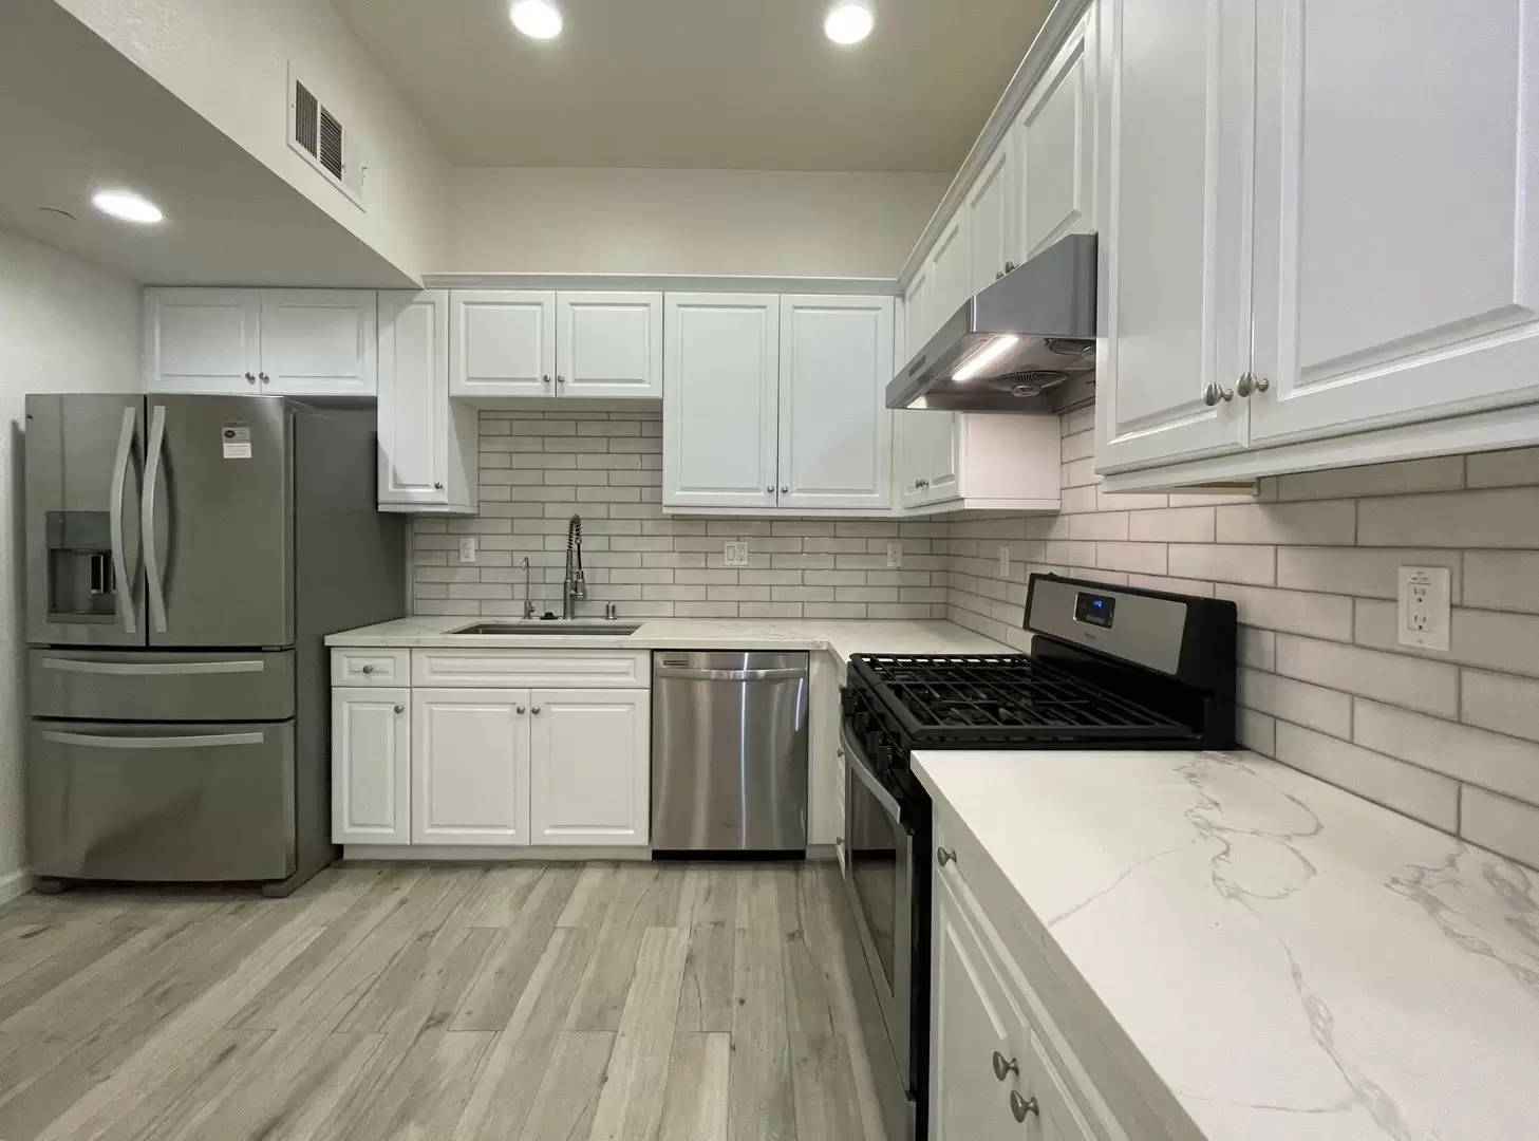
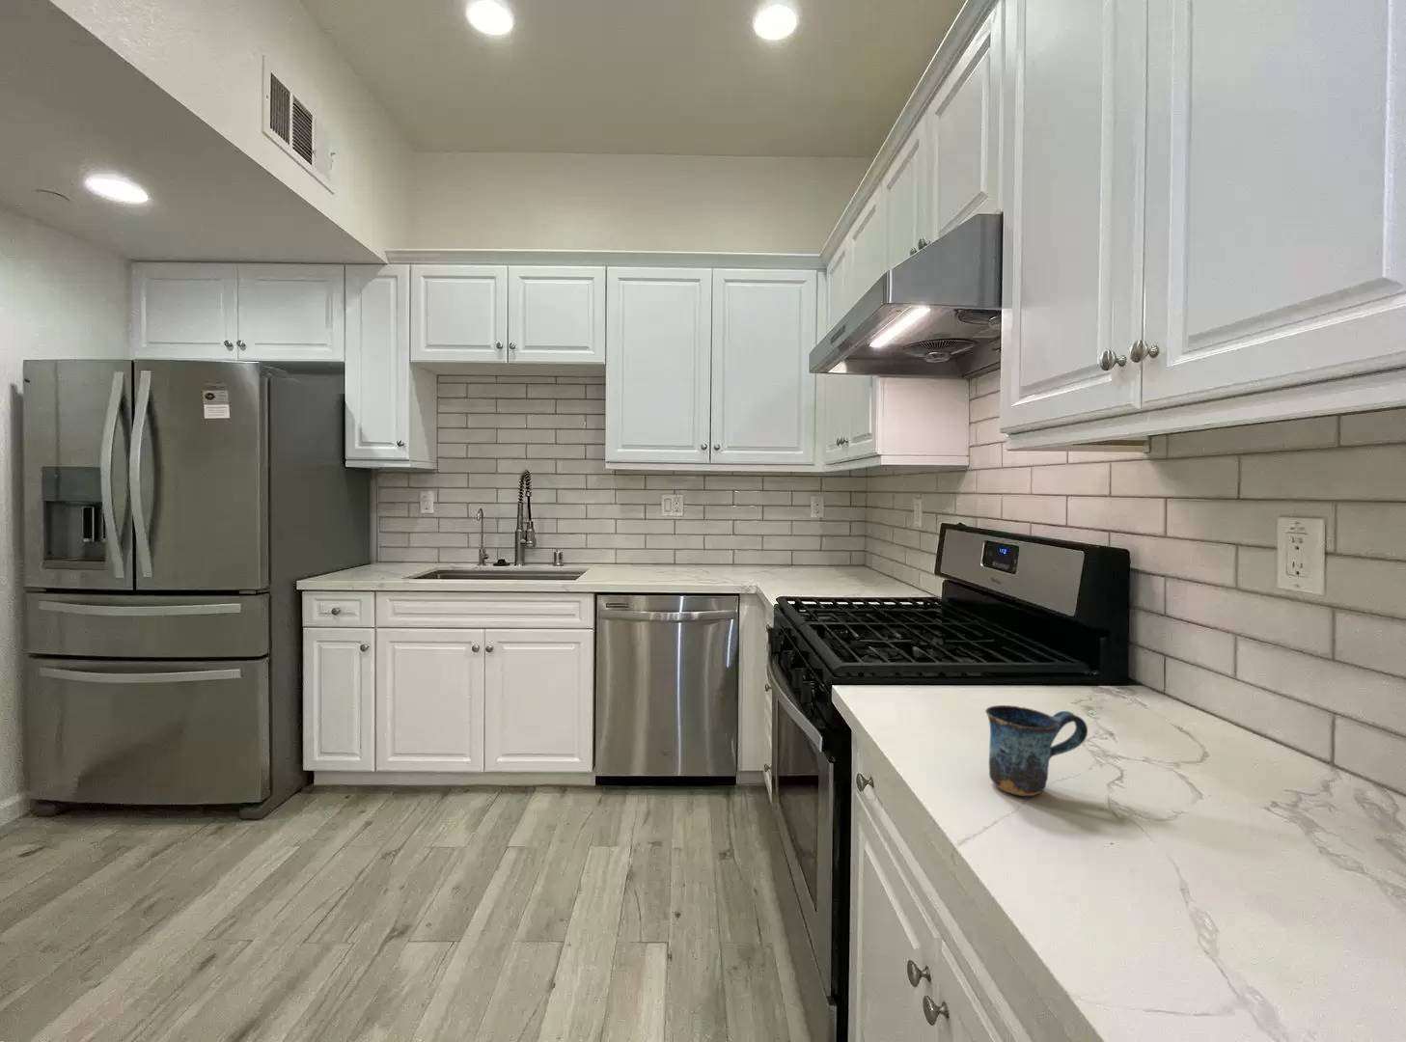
+ mug [984,704,1088,797]
